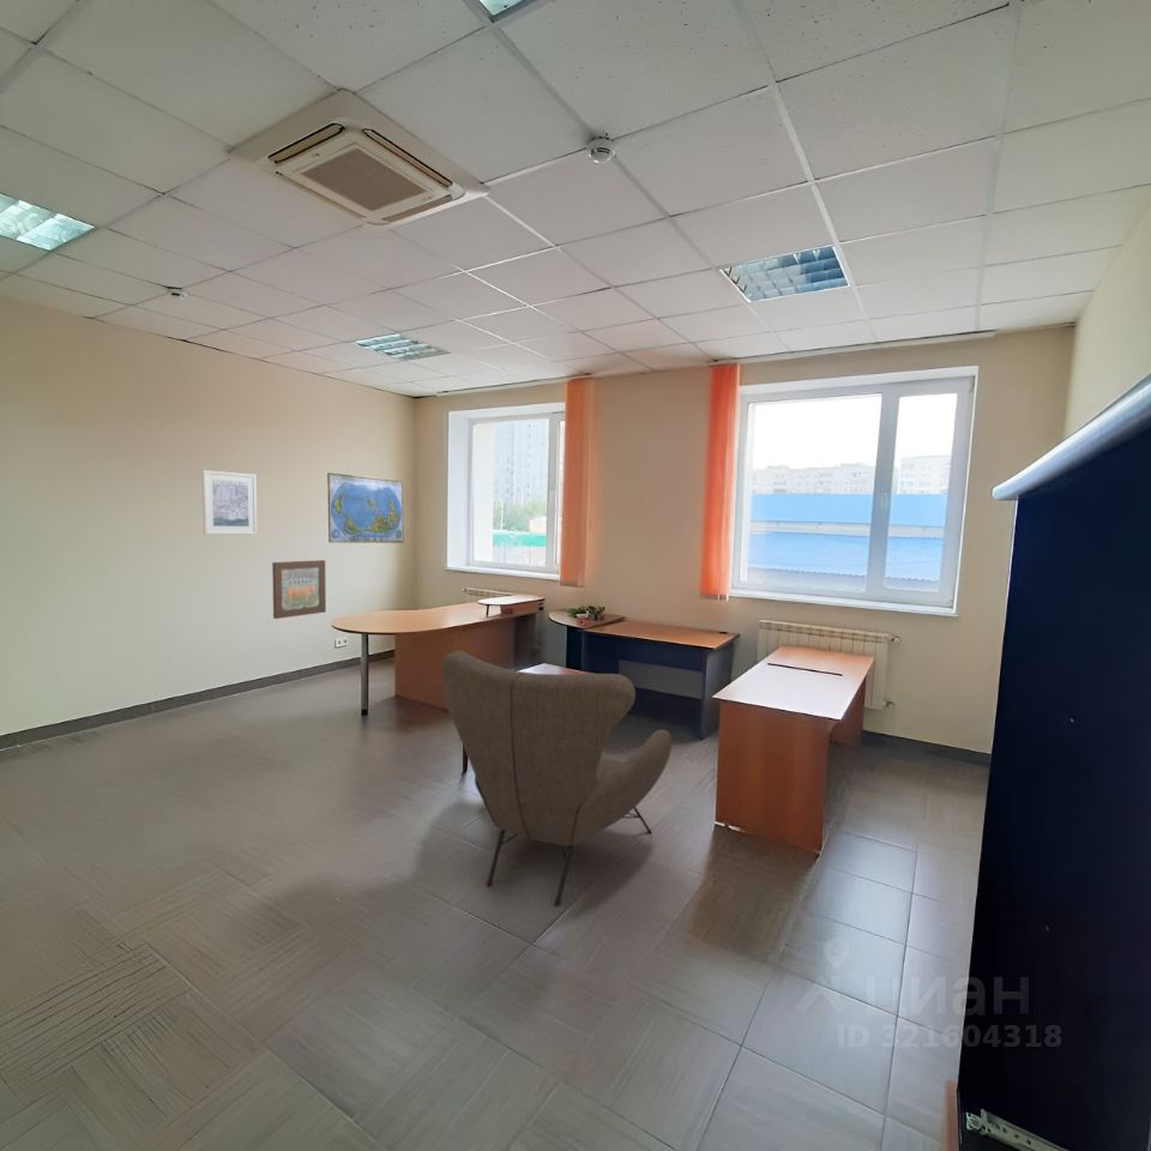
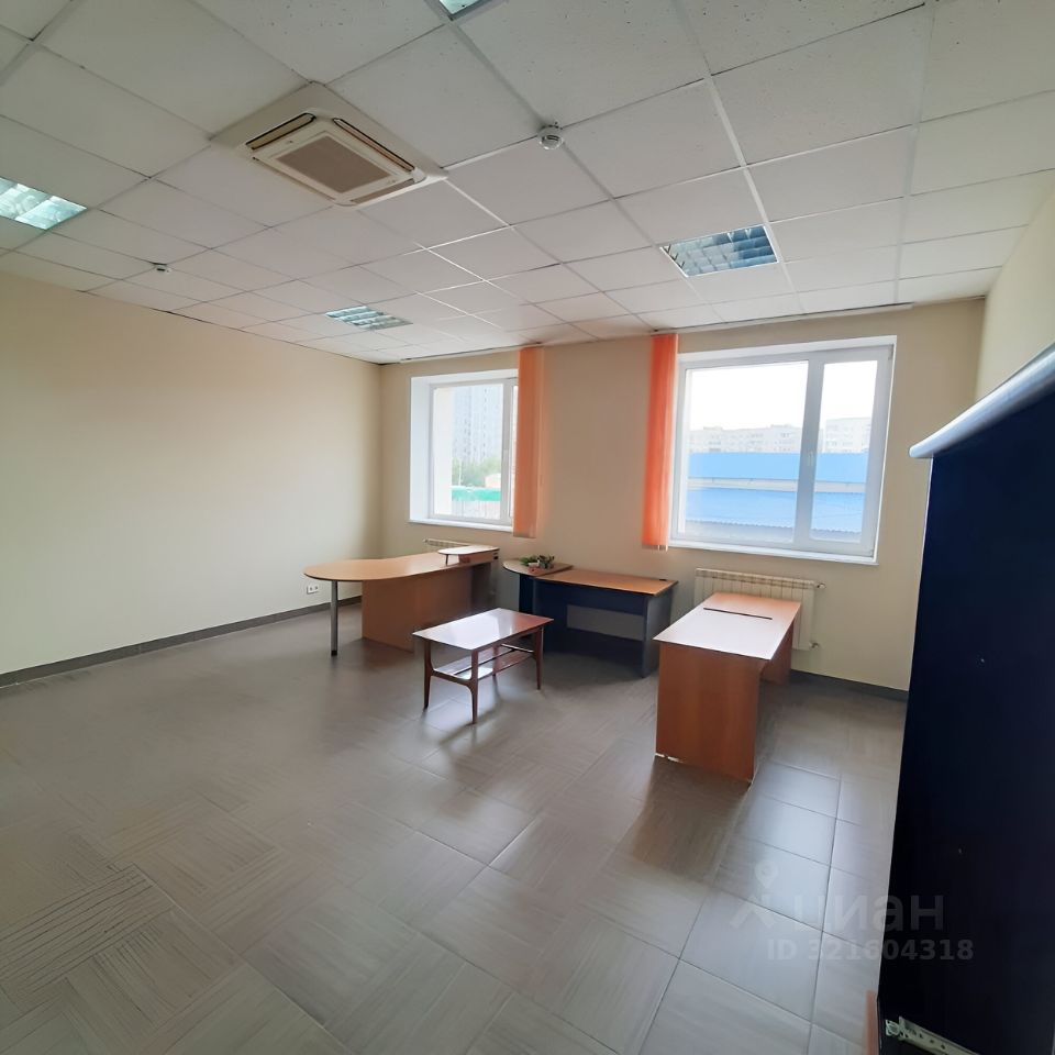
- wall art [271,559,327,620]
- world map [326,471,405,544]
- chair [440,650,673,908]
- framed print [201,469,258,536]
